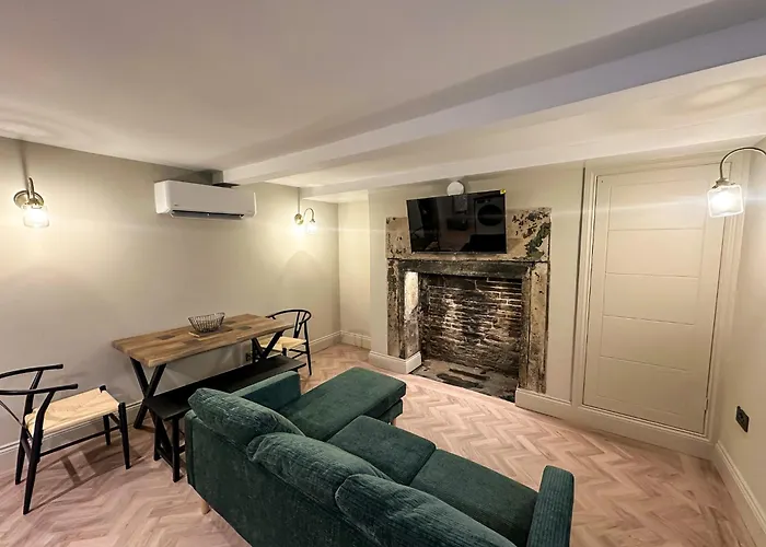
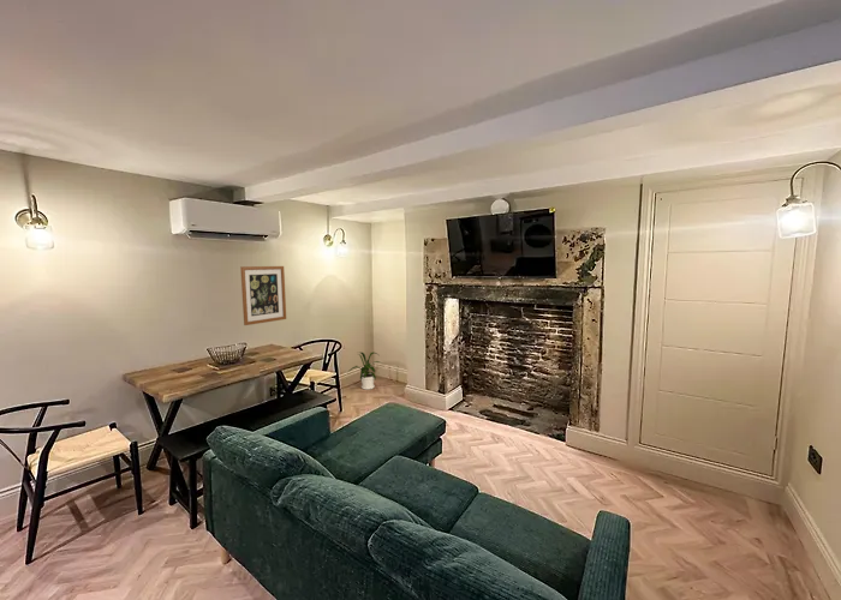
+ wall art [239,265,287,326]
+ house plant [347,350,383,391]
